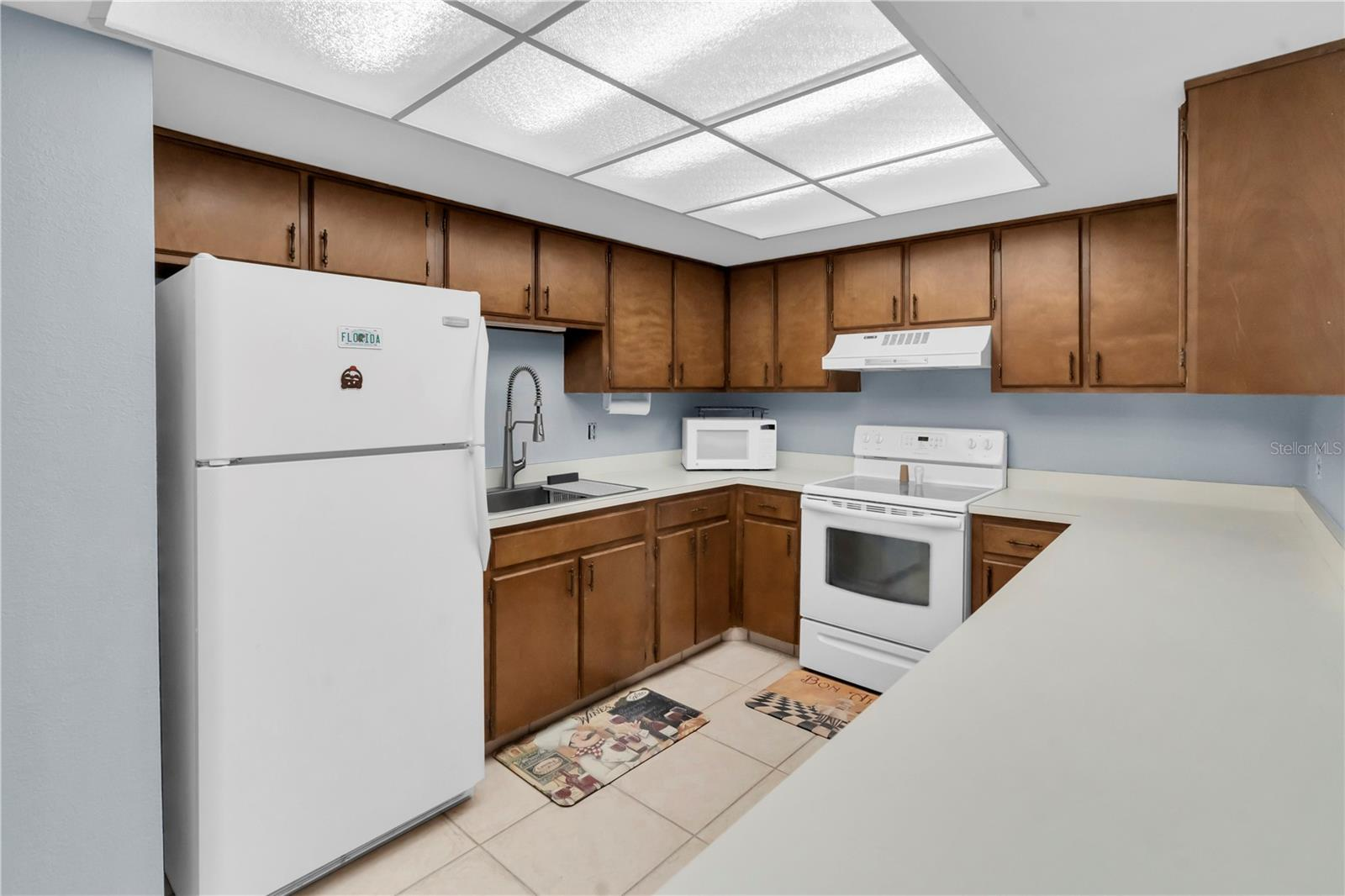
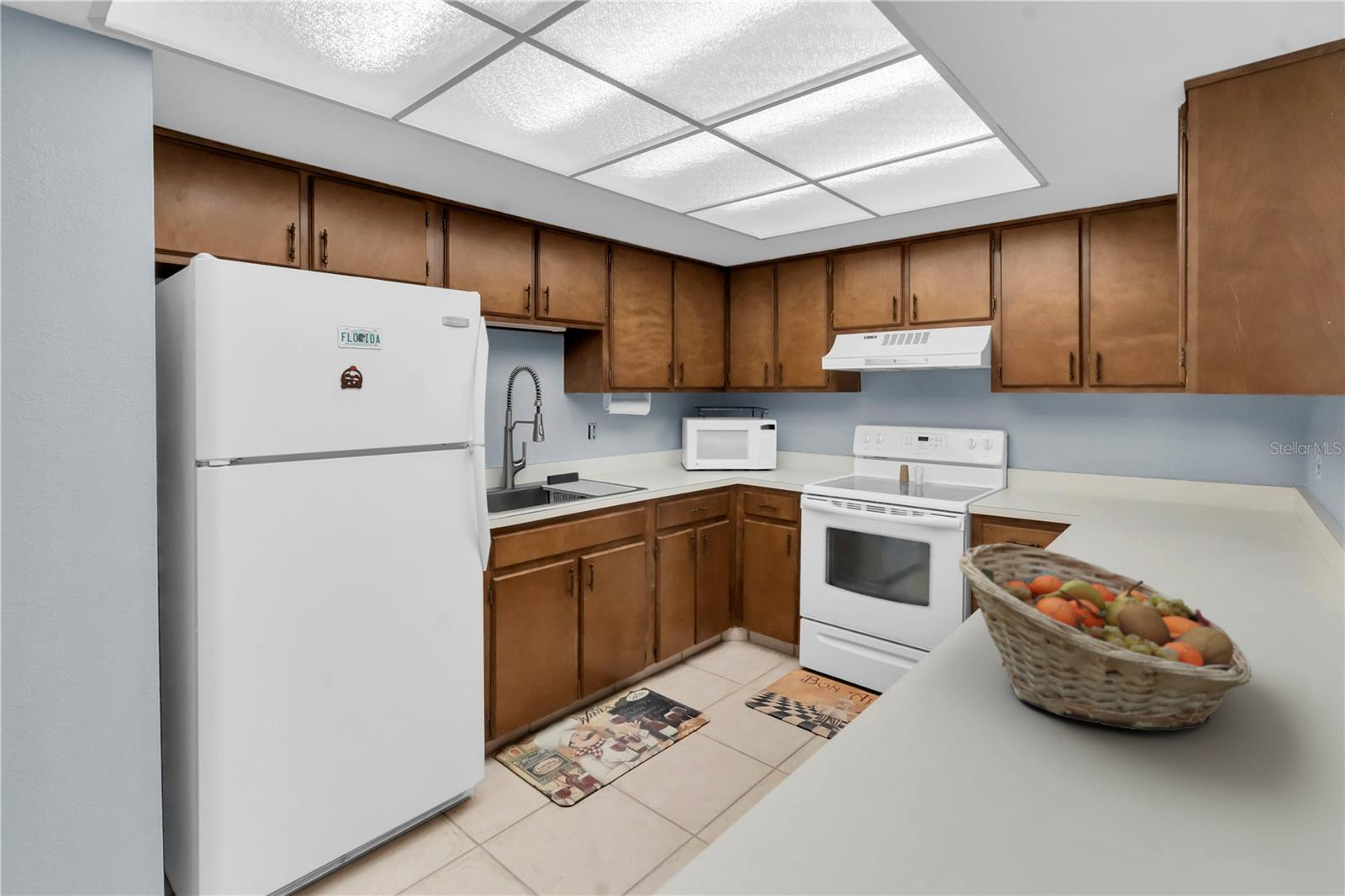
+ fruit basket [958,542,1253,731]
